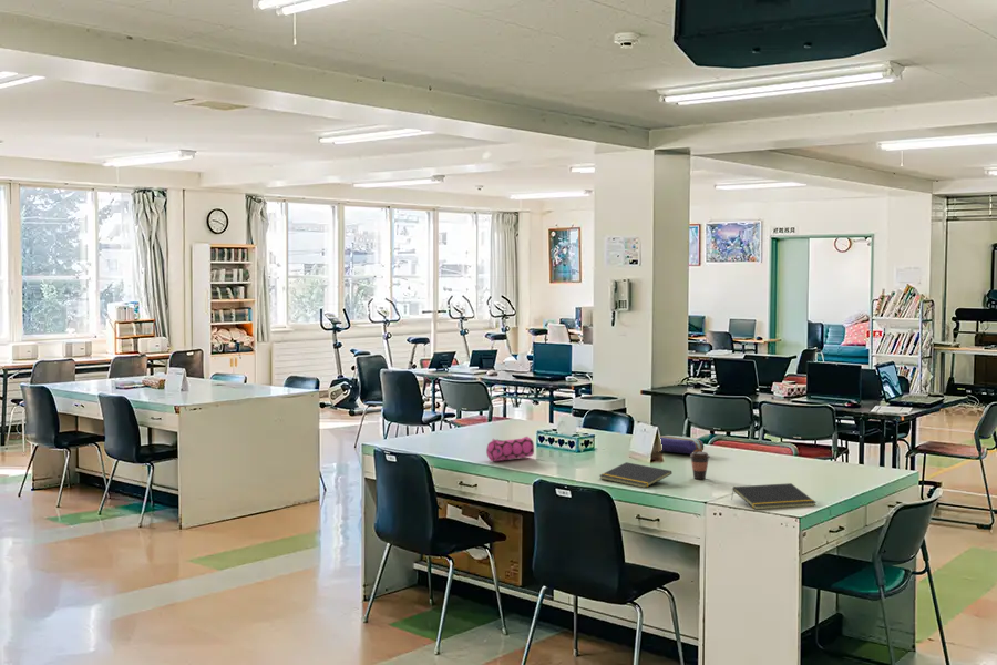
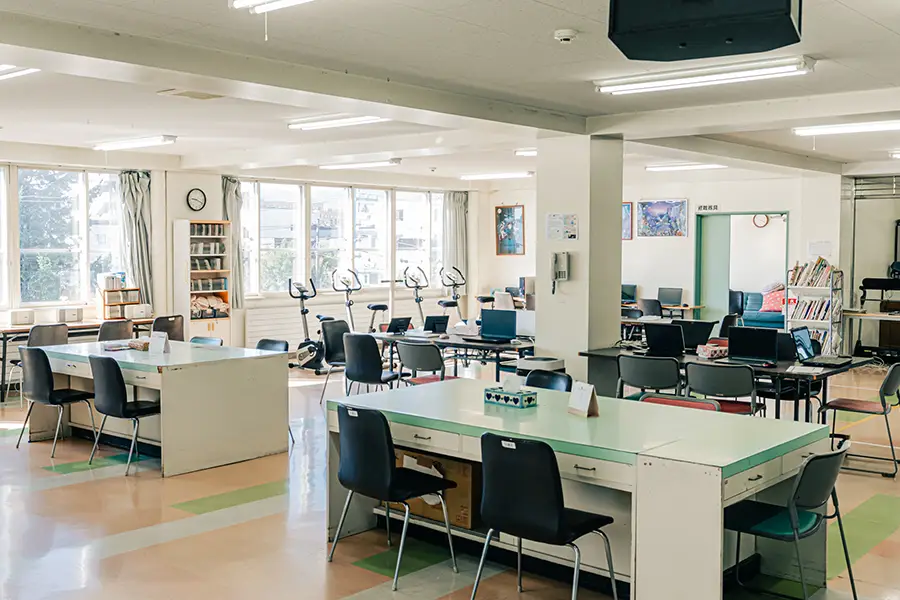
- pencil case [659,434,705,456]
- notepad [599,461,672,489]
- coffee cup [689,451,711,480]
- pencil case [485,436,535,462]
- notepad [730,482,818,511]
